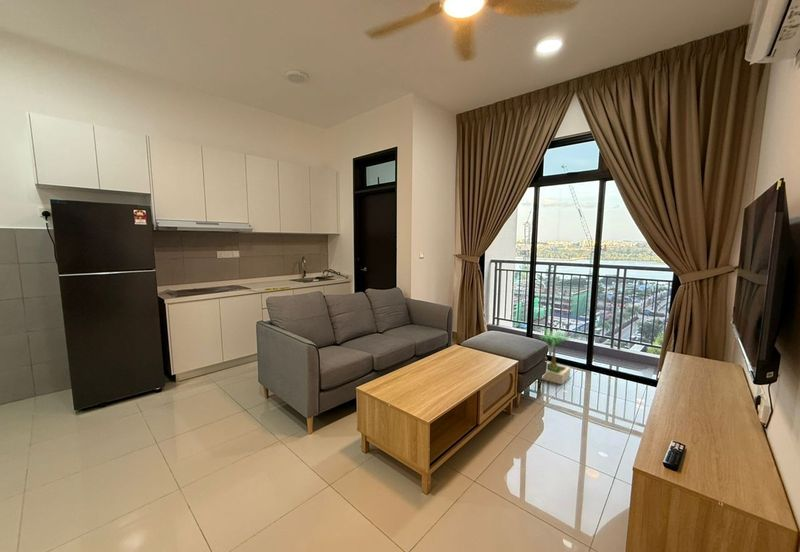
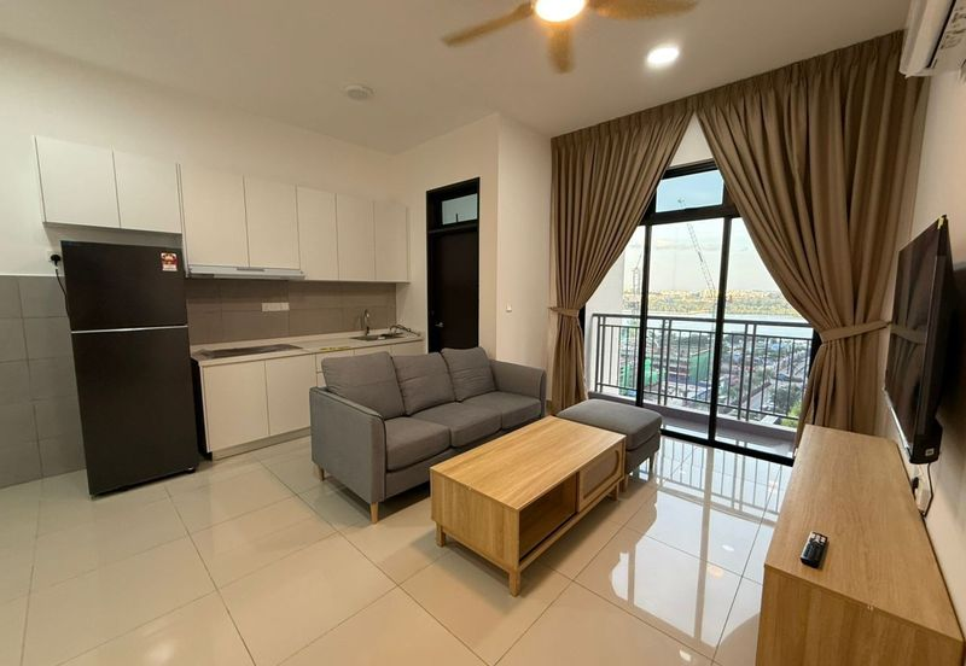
- potted plant [538,327,575,386]
